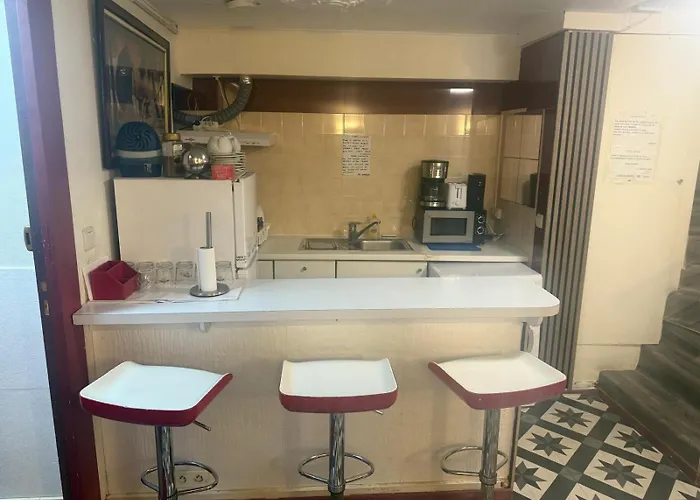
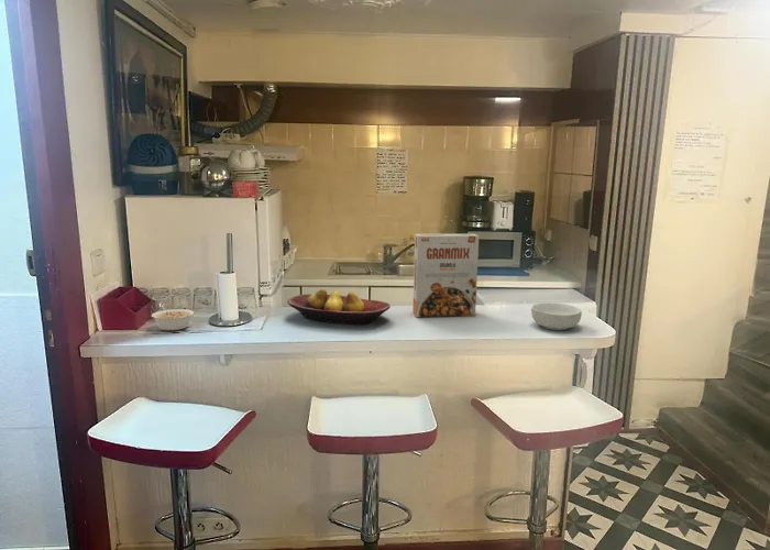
+ fruit bowl [287,288,392,326]
+ cereal box [411,233,480,318]
+ legume [151,308,196,331]
+ cereal bowl [530,301,583,331]
